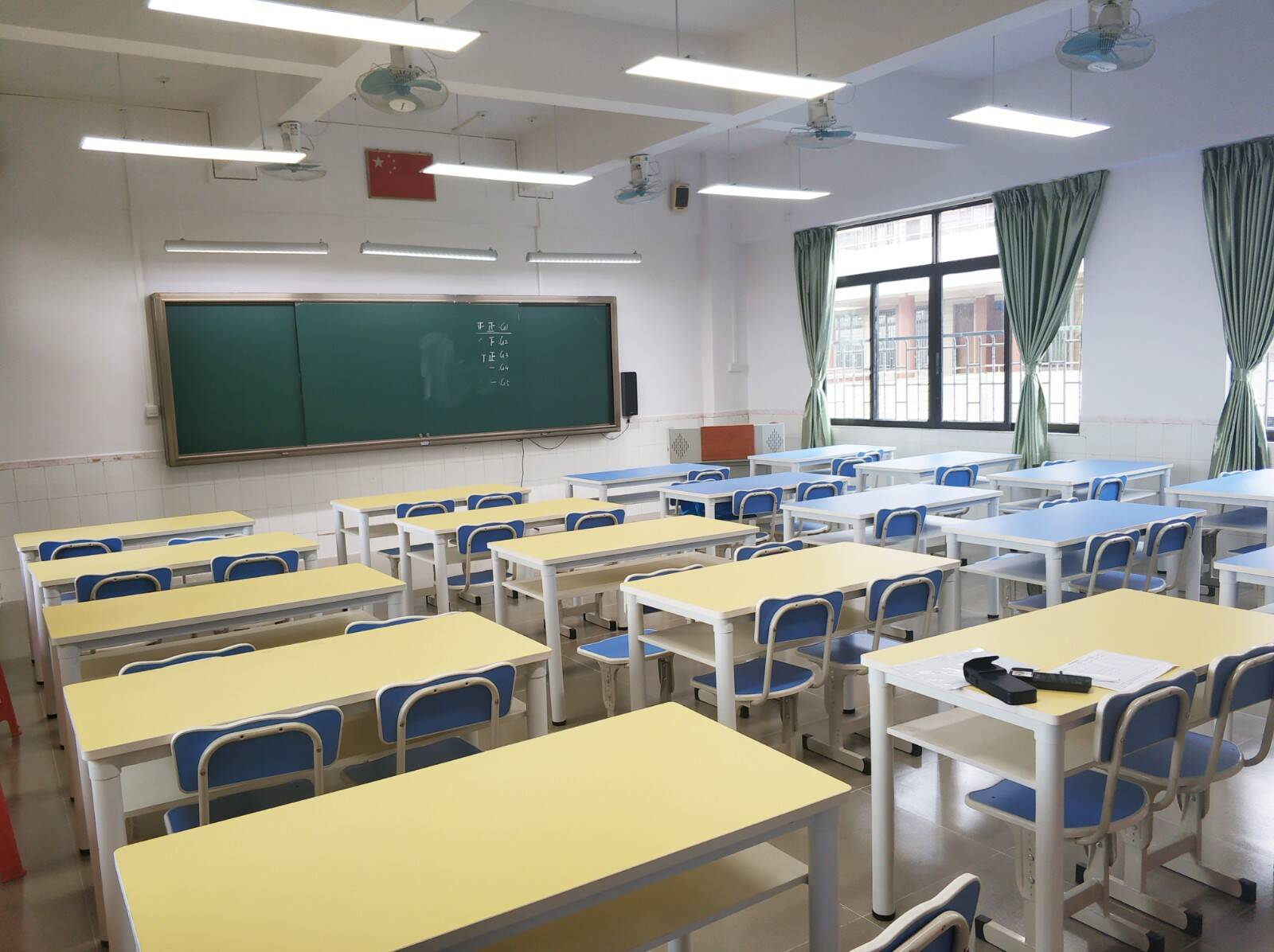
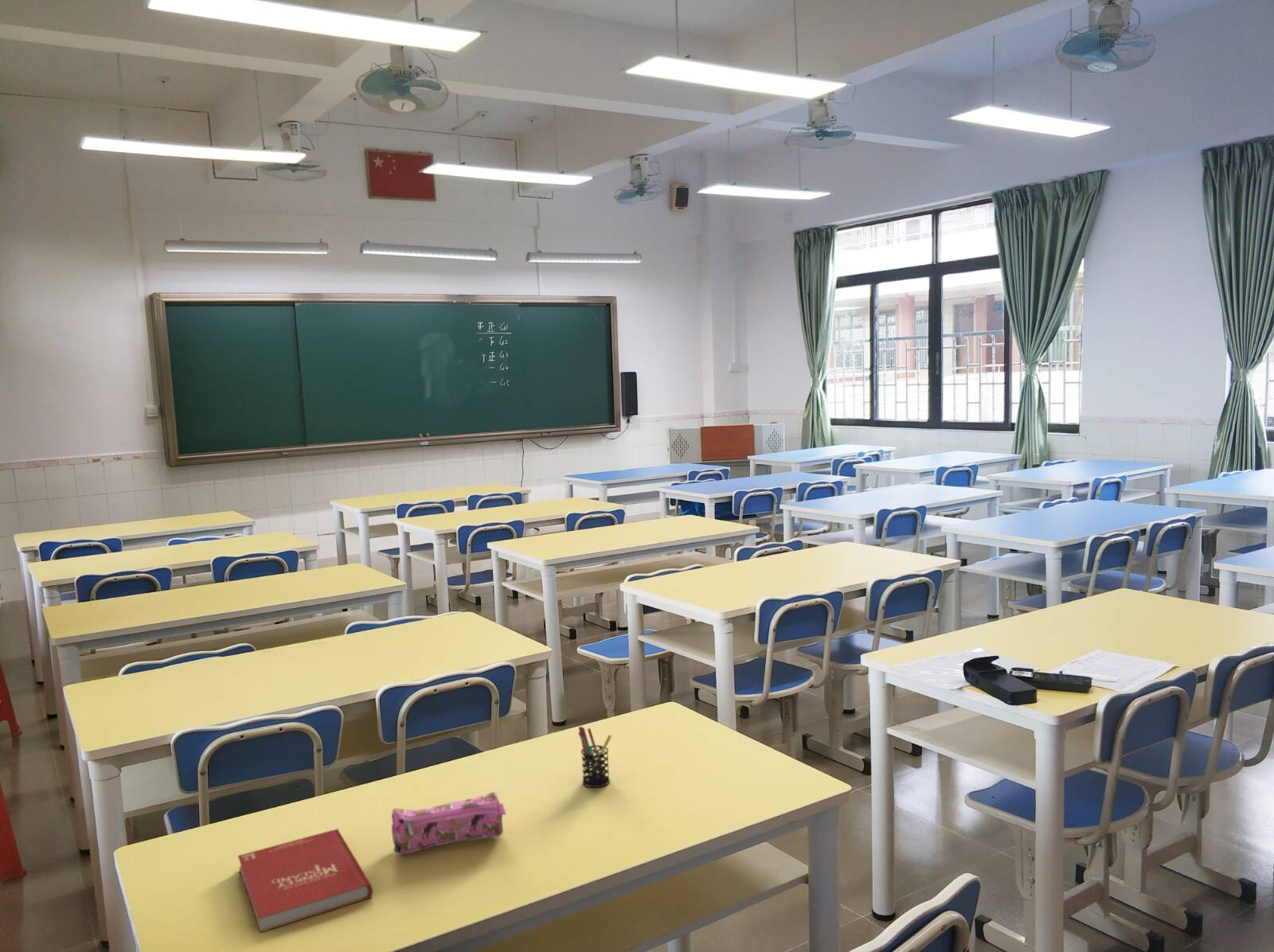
+ book [237,828,373,933]
+ pen holder [577,725,612,788]
+ pencil case [391,791,507,856]
